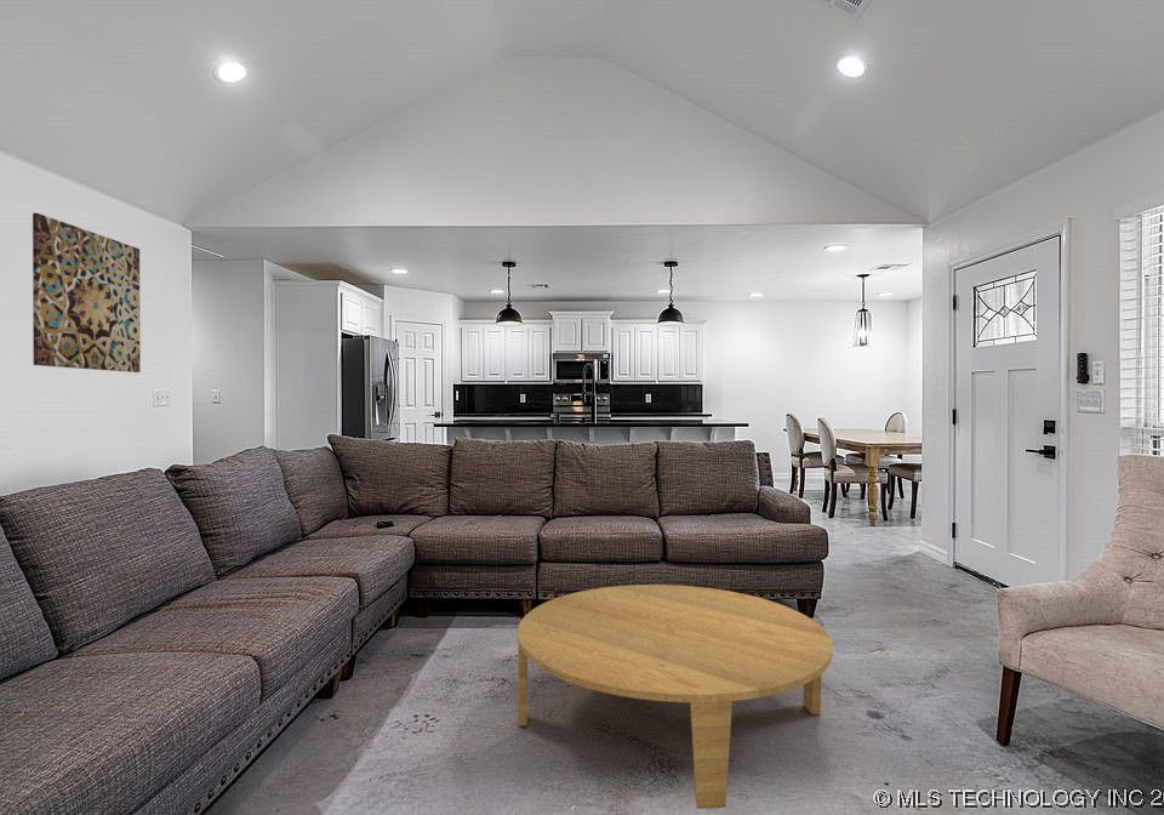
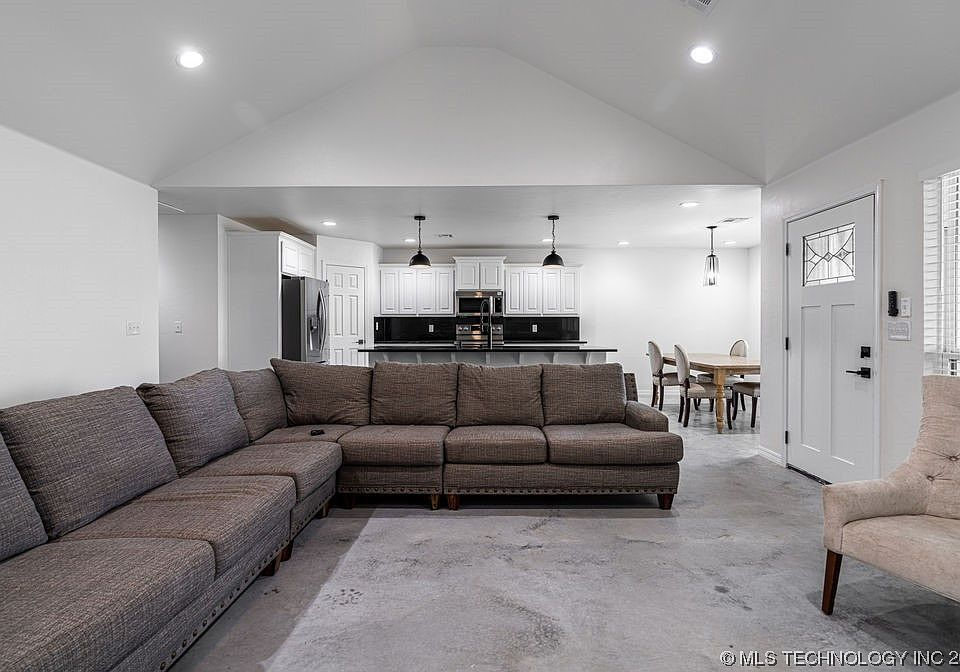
- coffee table [517,583,834,810]
- wall art [32,212,142,374]
